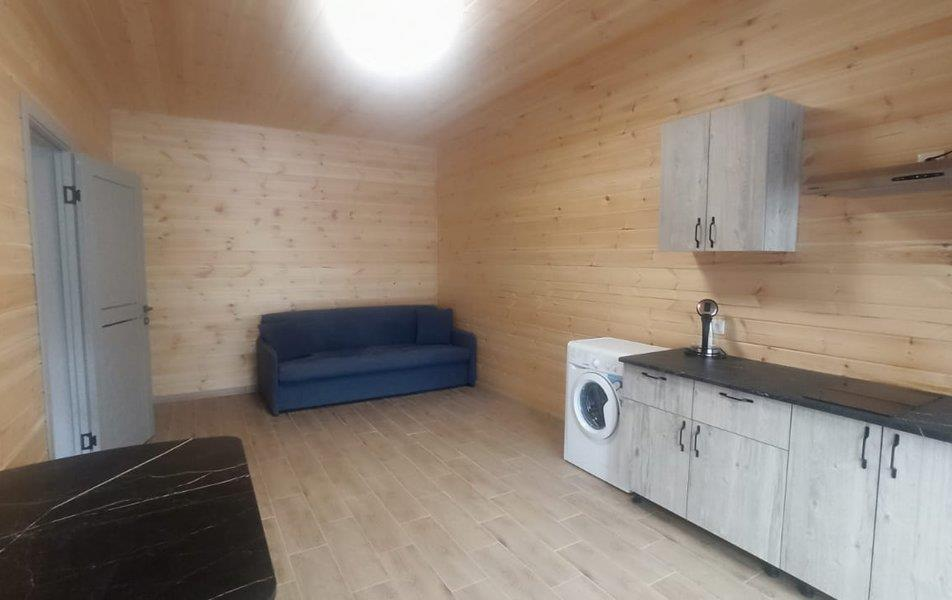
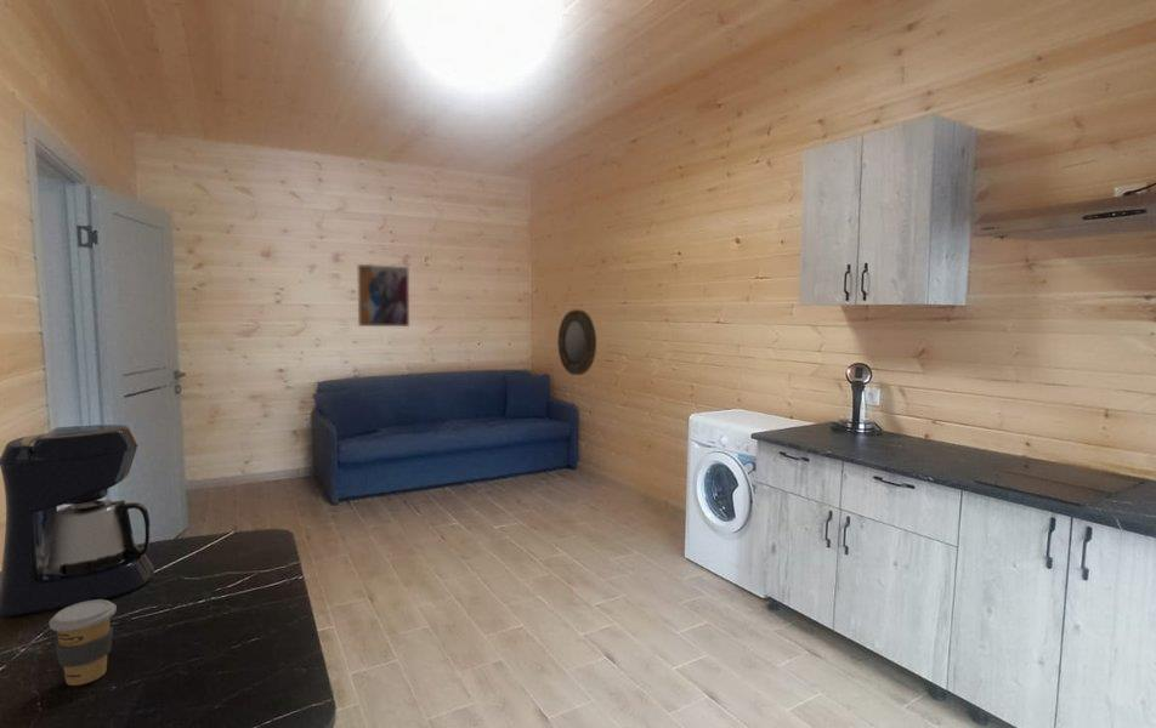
+ home mirror [556,308,597,376]
+ coffee maker [0,423,155,618]
+ coffee cup [47,599,118,687]
+ wall art [356,263,410,328]
